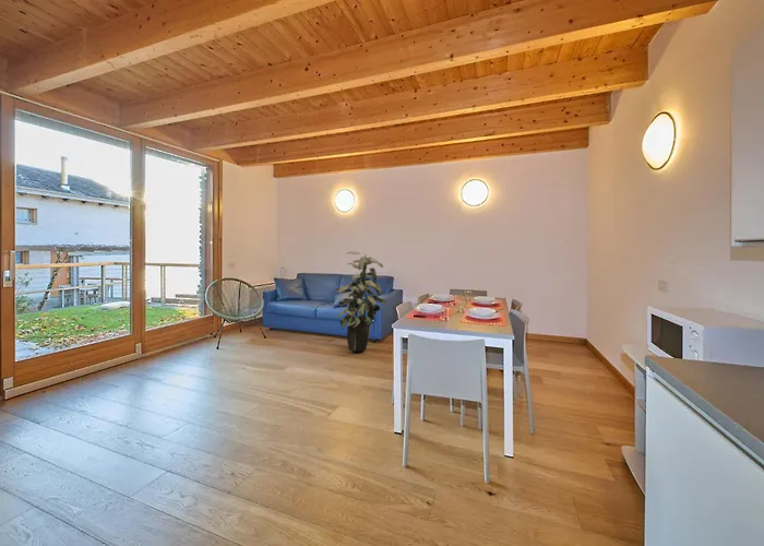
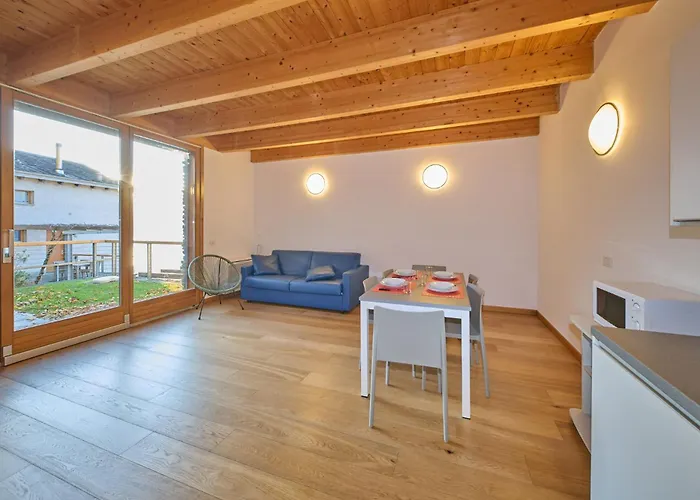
- indoor plant [334,250,387,353]
